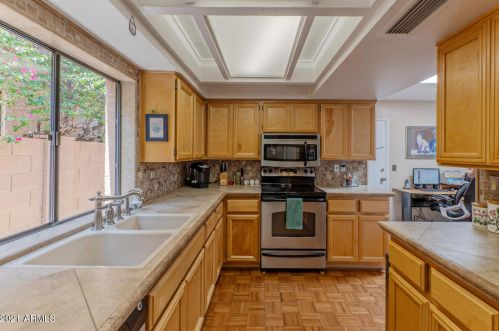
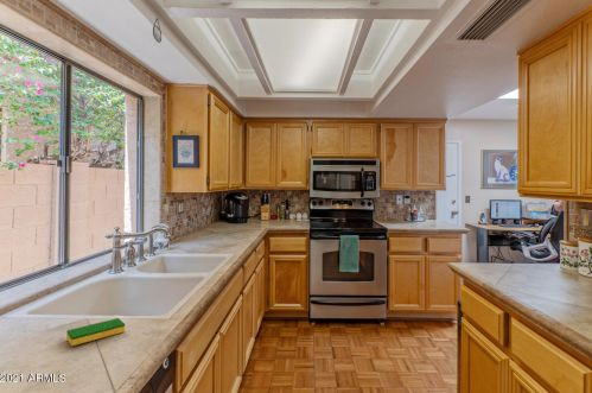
+ dish sponge [65,317,126,347]
